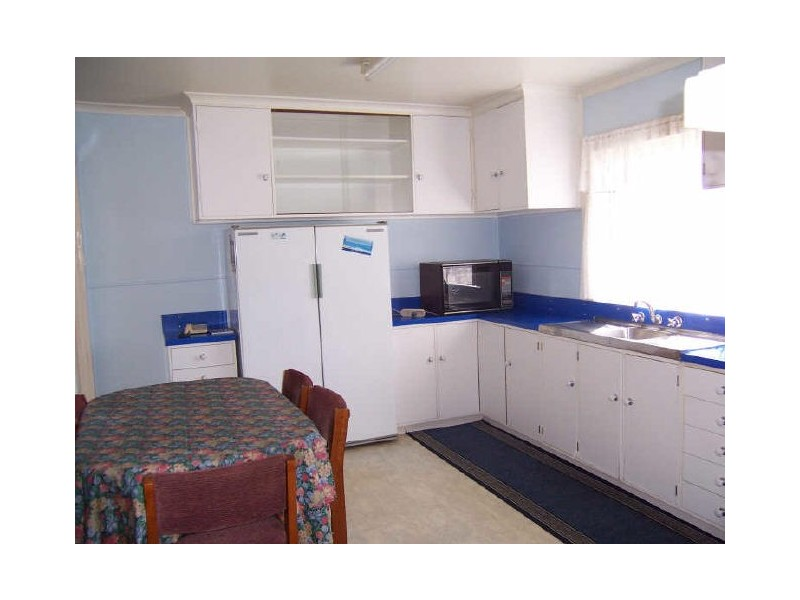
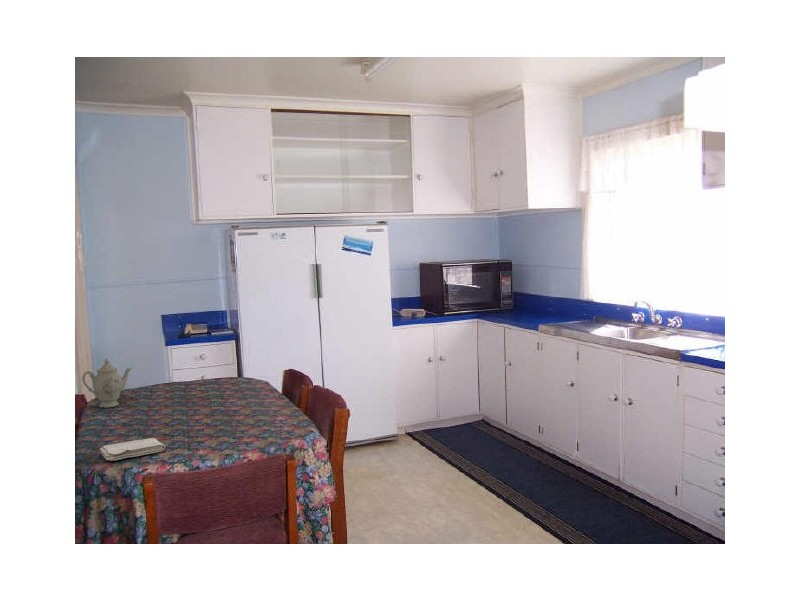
+ washcloth [99,437,166,462]
+ chinaware [81,357,133,409]
